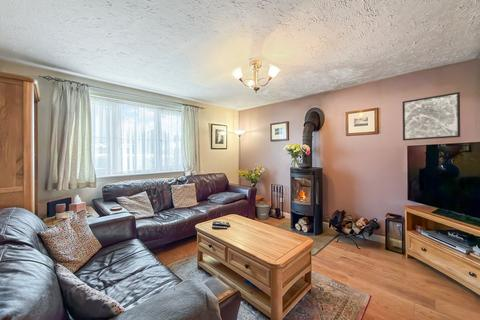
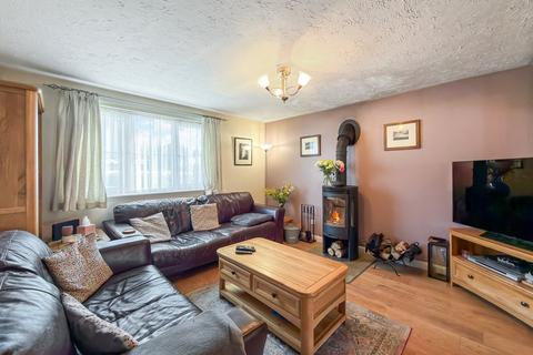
- wall art [402,91,461,141]
